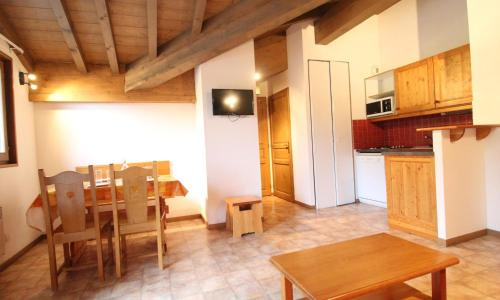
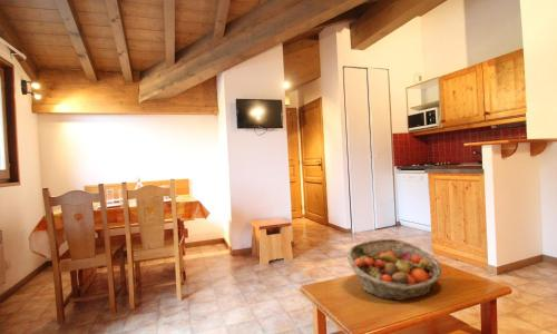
+ fruit basket [345,238,443,302]
